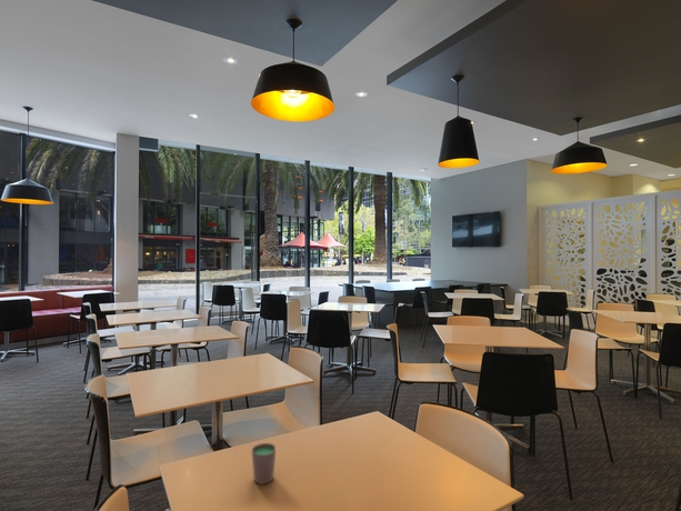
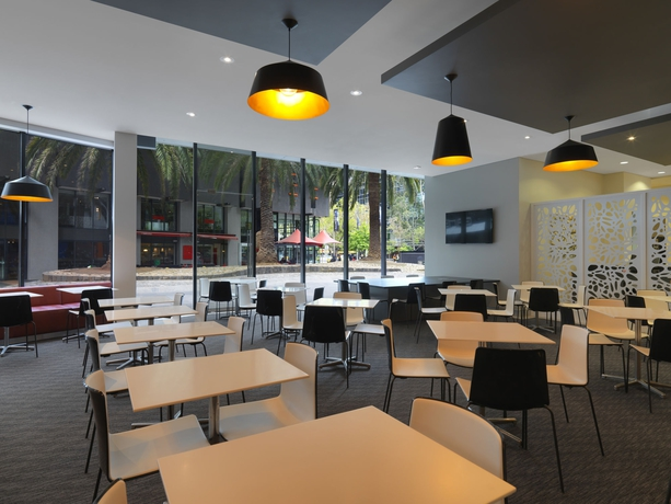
- cup [250,442,278,485]
